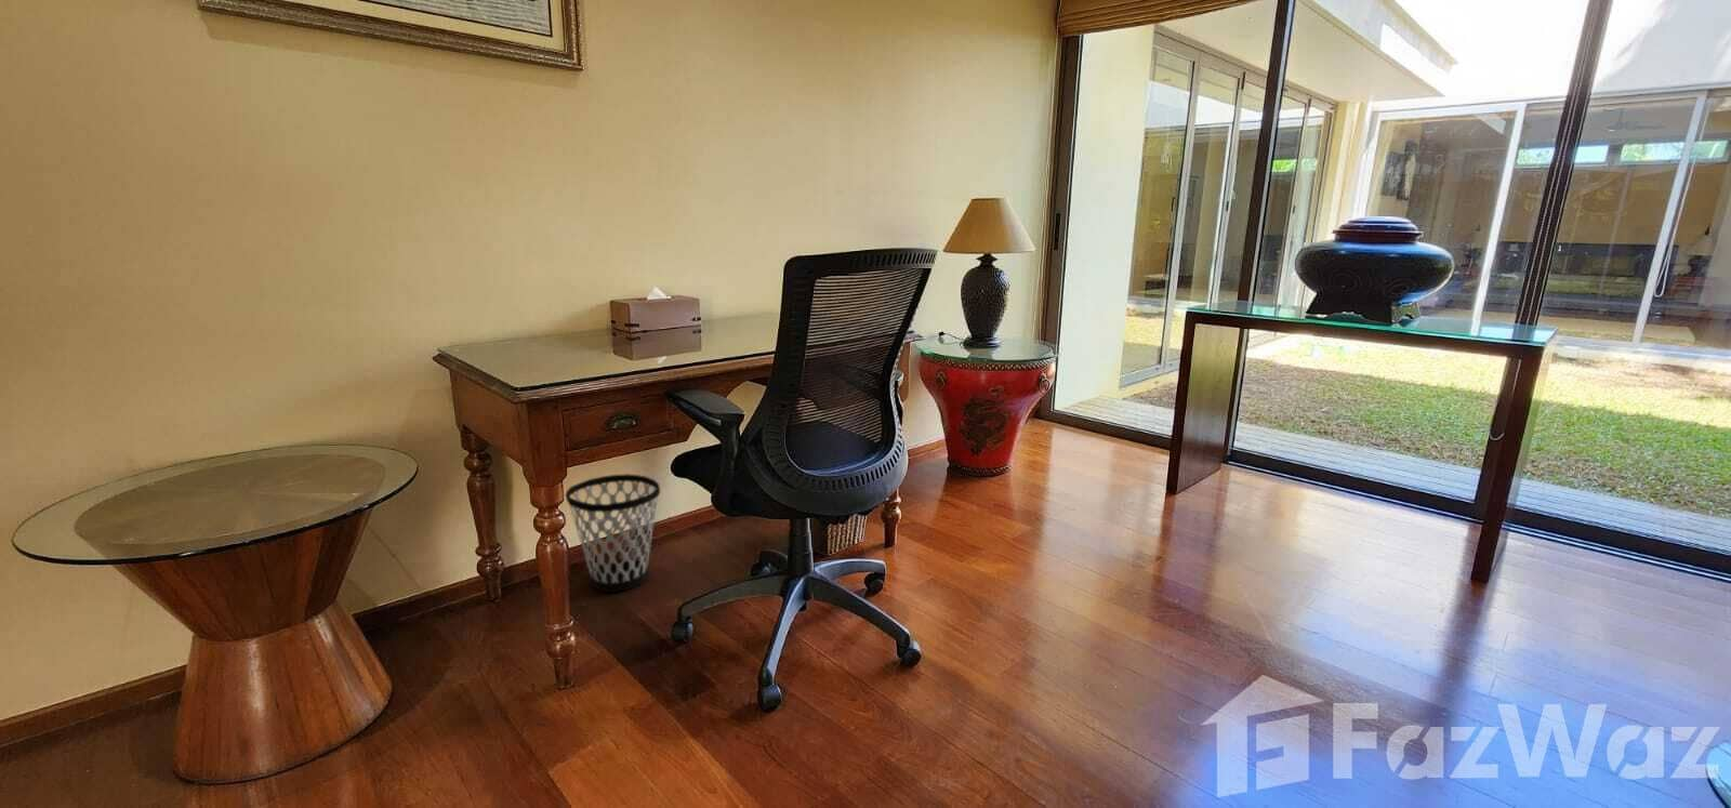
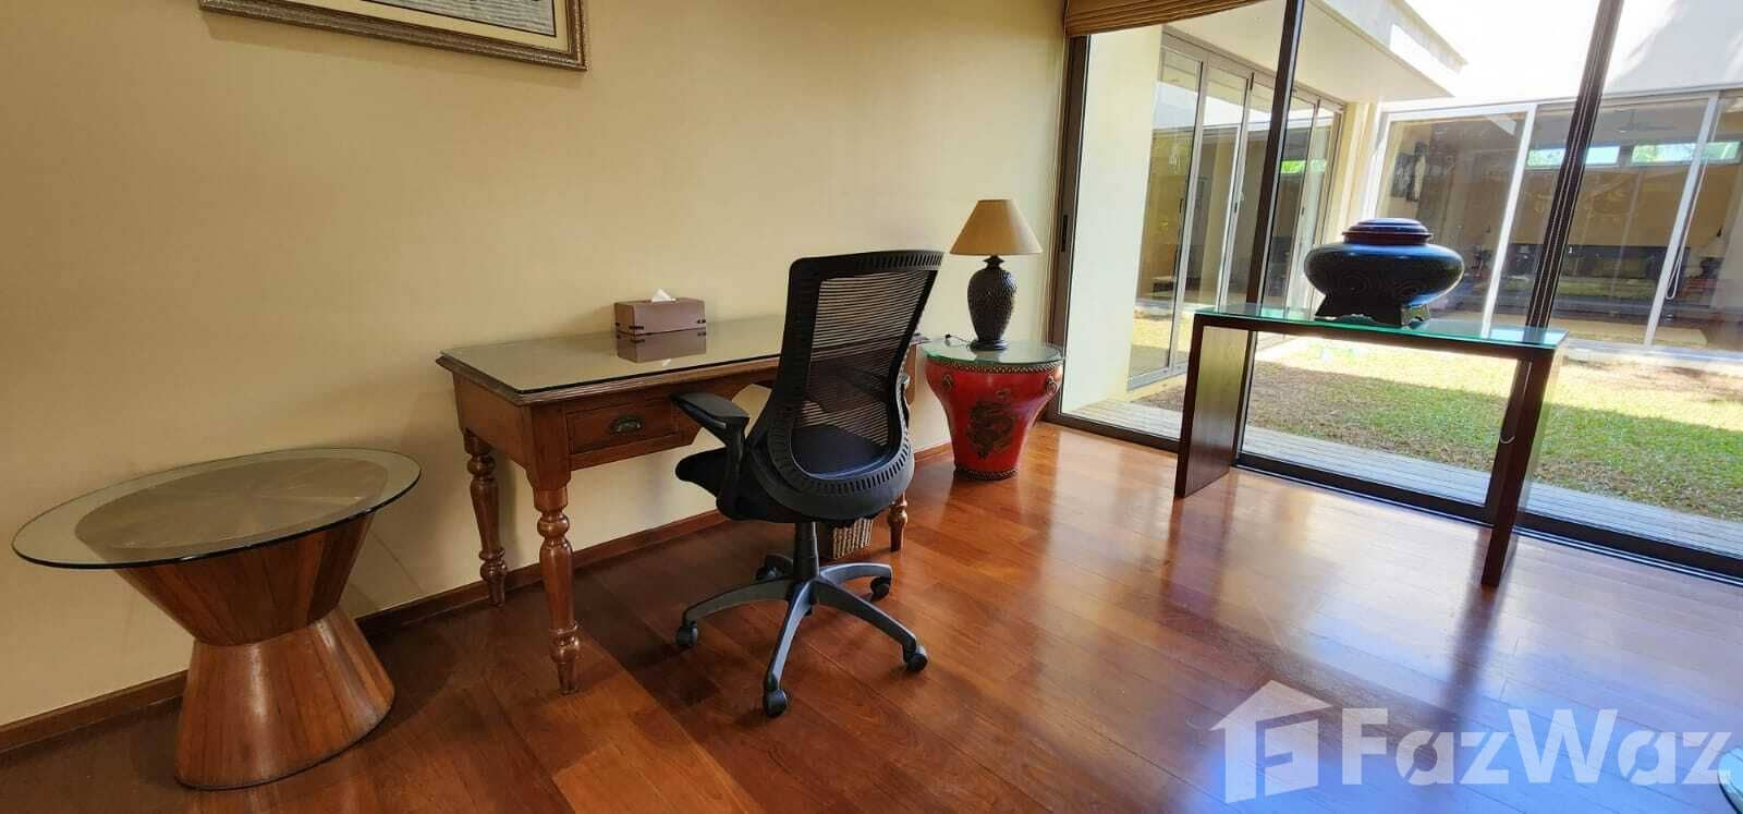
- wastebasket [565,472,661,593]
